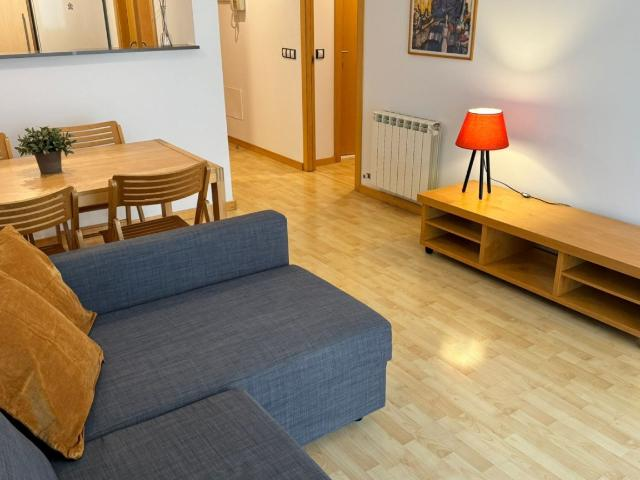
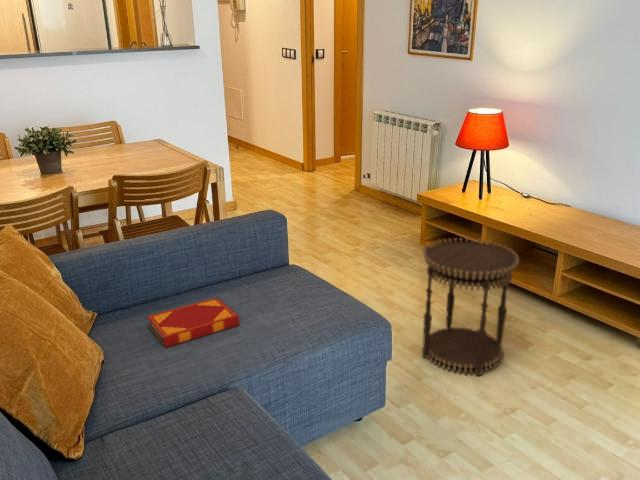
+ side table [421,237,520,376]
+ hardback book [146,297,240,348]
